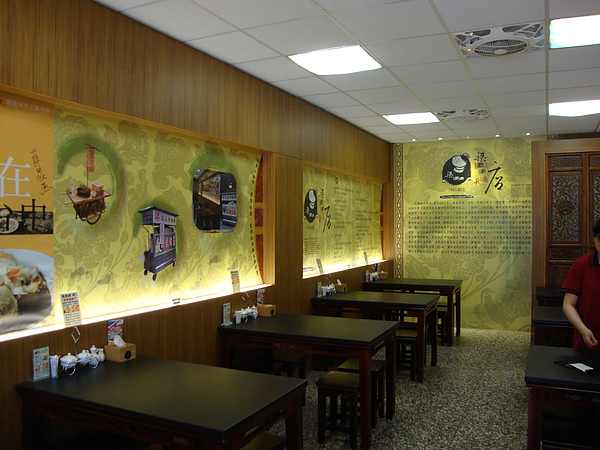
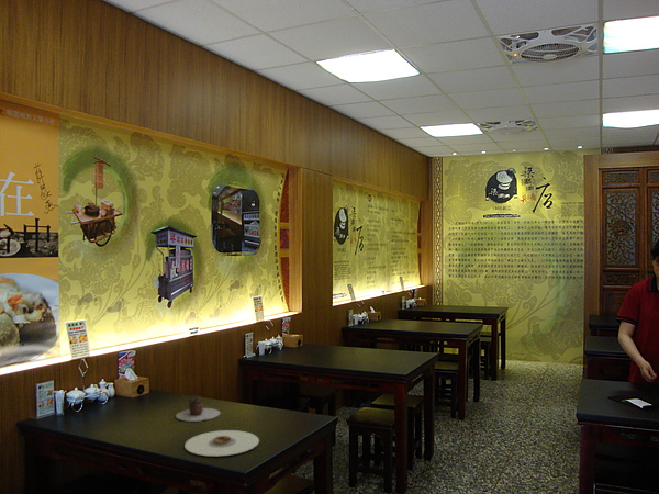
+ plate [183,429,260,457]
+ teapot [175,394,221,423]
